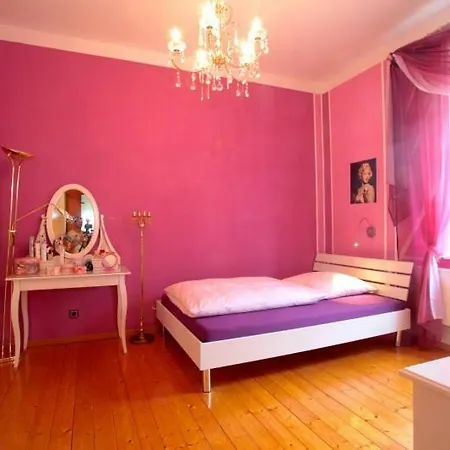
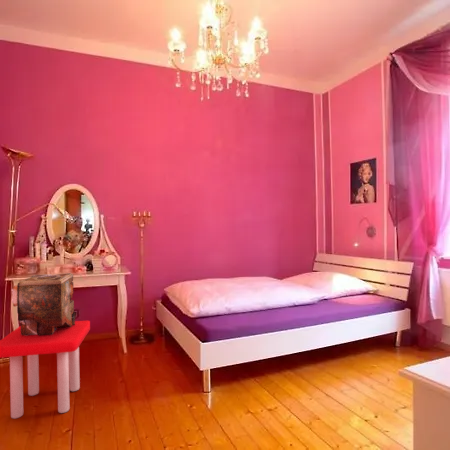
+ stool [0,320,91,419]
+ decorative box [10,272,76,336]
